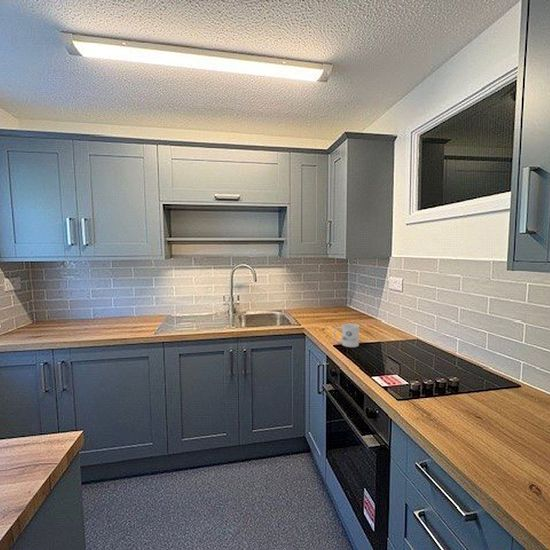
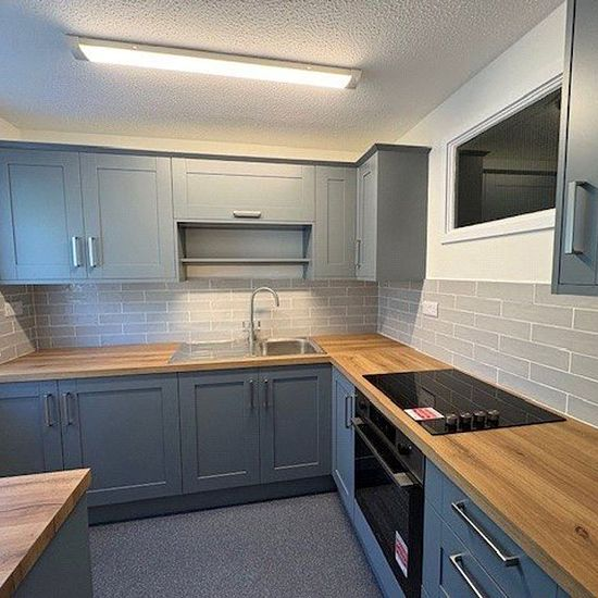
- mug [333,323,360,348]
